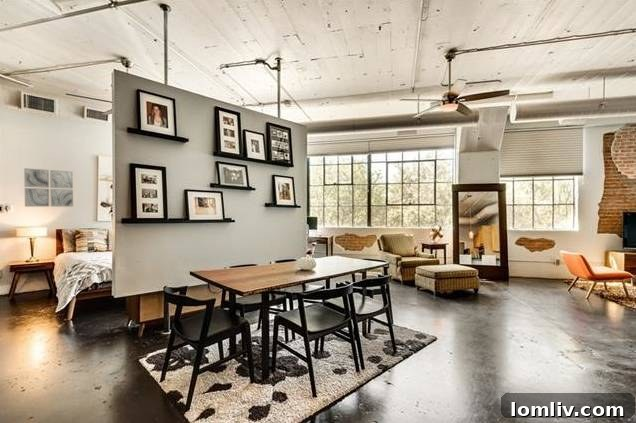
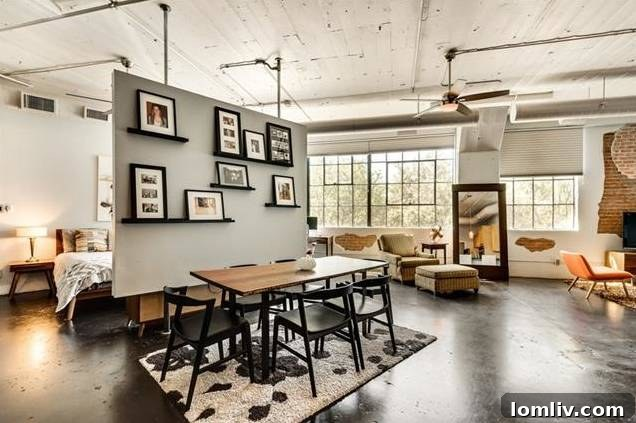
- wall art [23,167,74,208]
